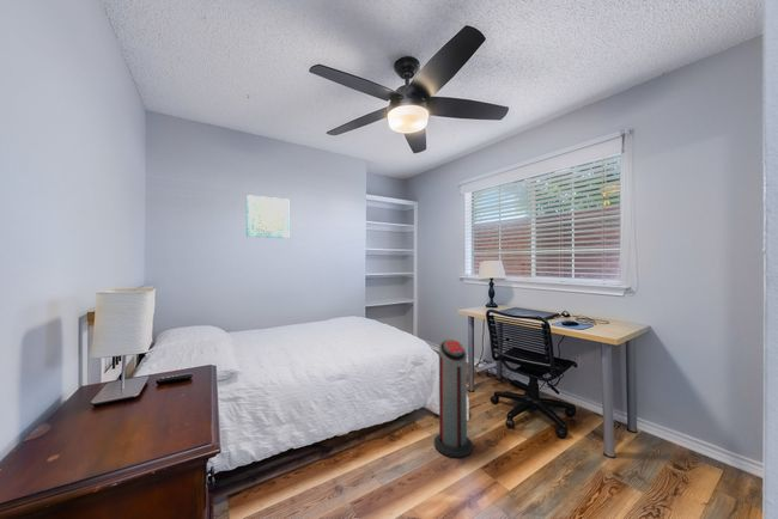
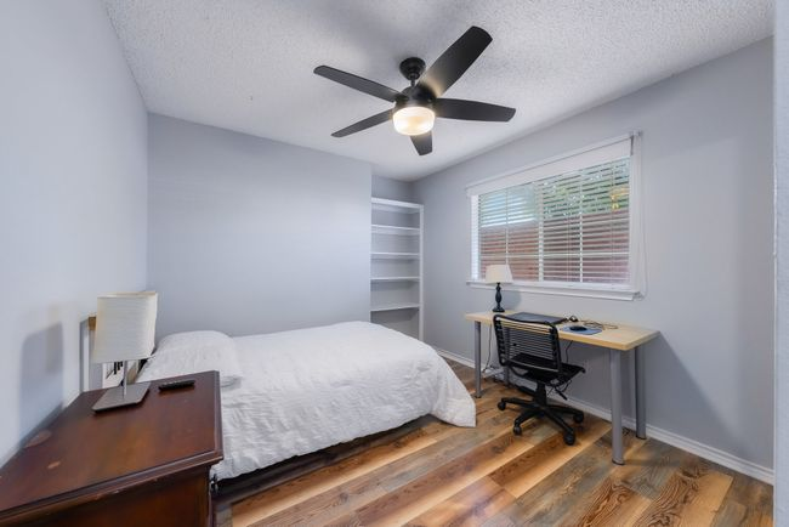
- air purifier [433,337,474,458]
- wall art [245,194,290,239]
